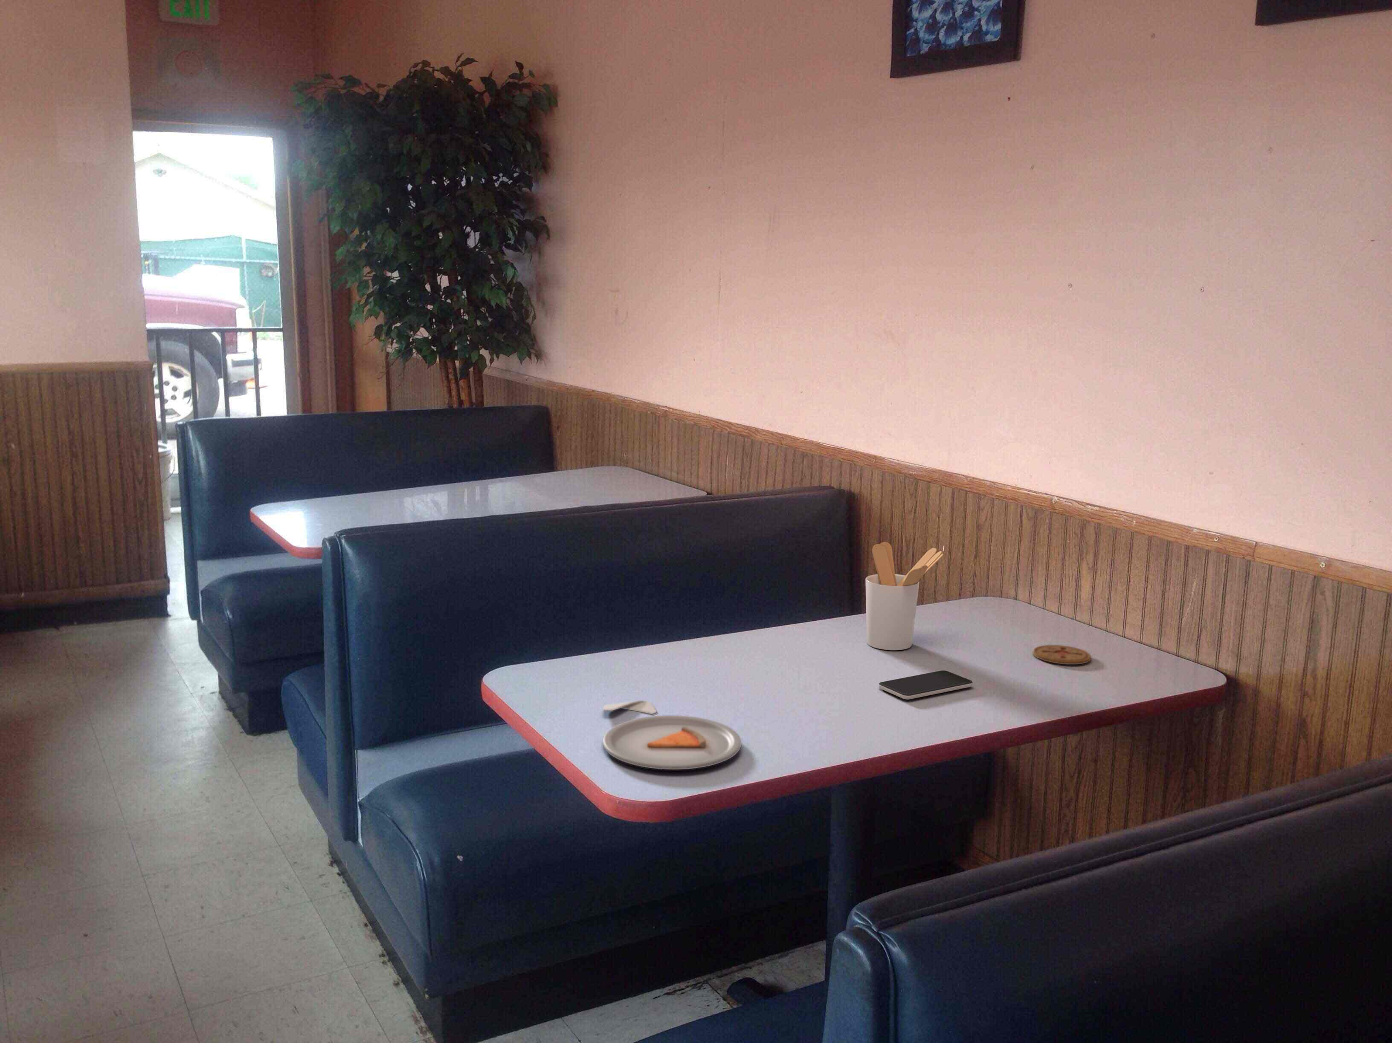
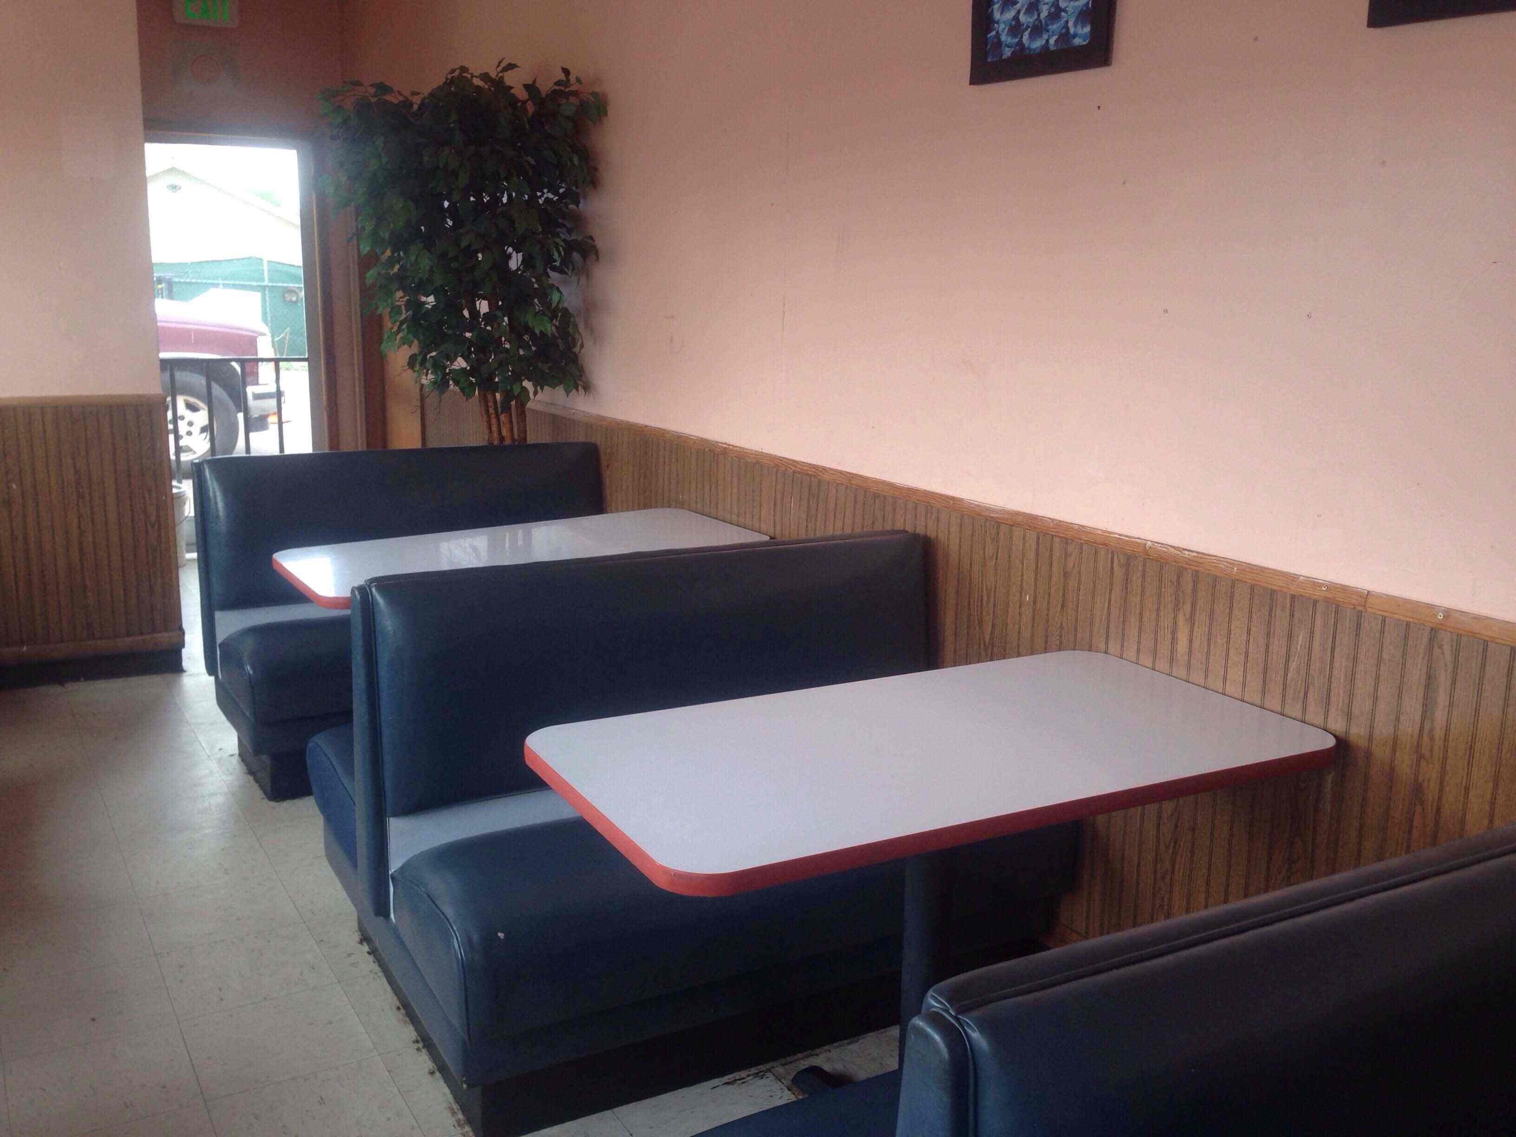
- utensil holder [865,541,944,651]
- smartphone [878,671,973,700]
- dinner plate [603,700,742,770]
- coaster [1032,644,1092,665]
